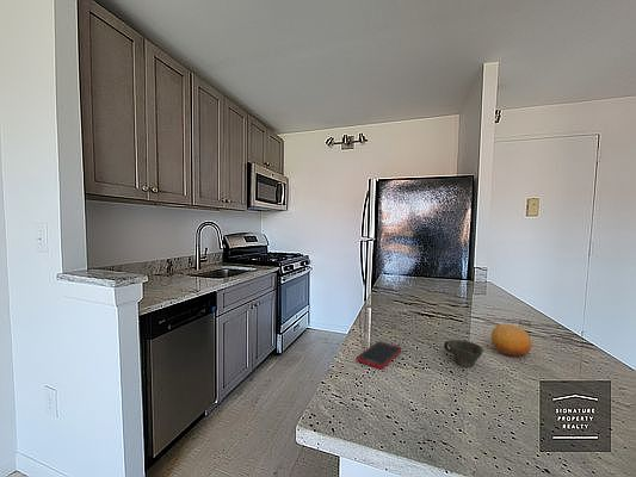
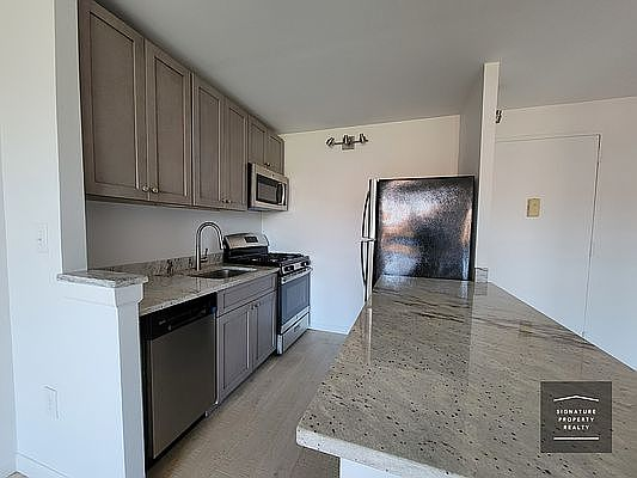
- cell phone [356,340,402,370]
- cup [443,339,484,368]
- fruit [490,322,532,358]
